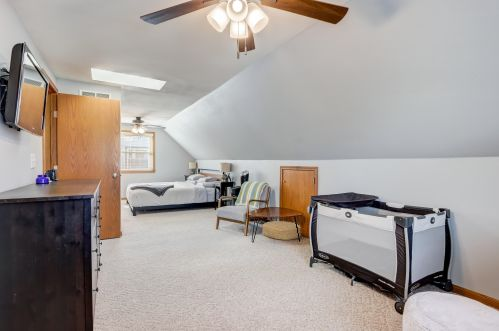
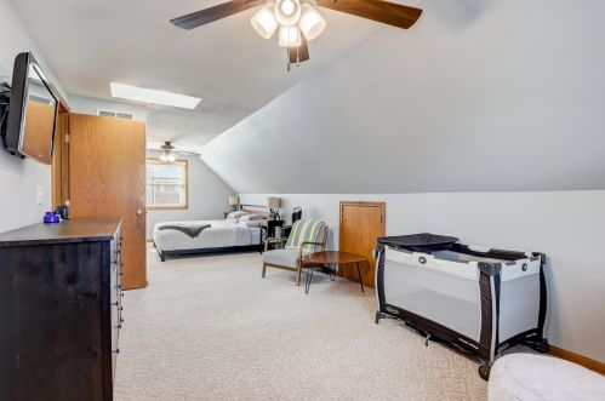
- footstool [262,220,302,241]
